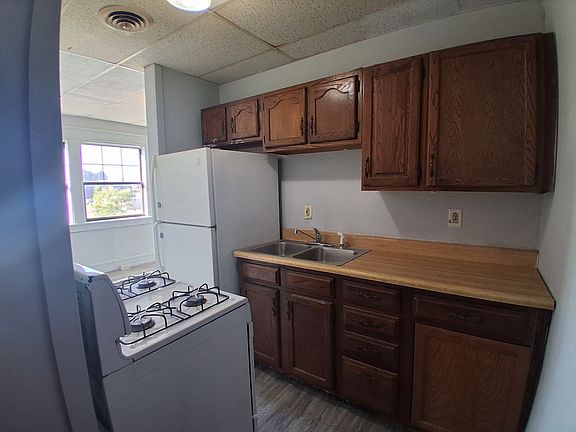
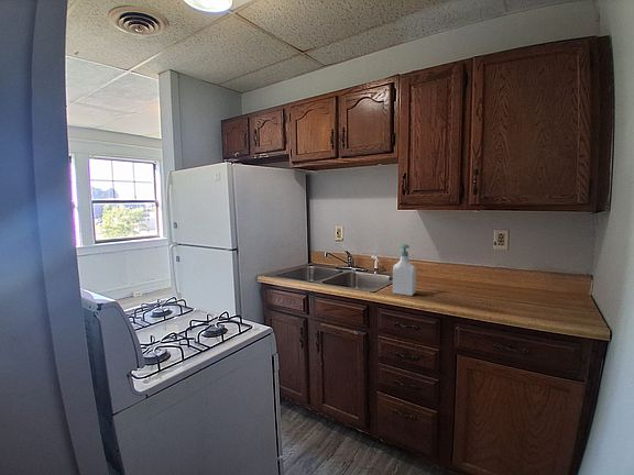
+ soap bottle [392,243,417,297]
